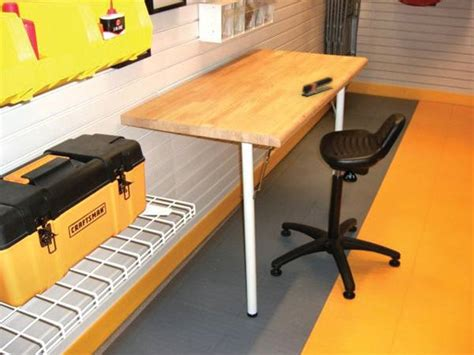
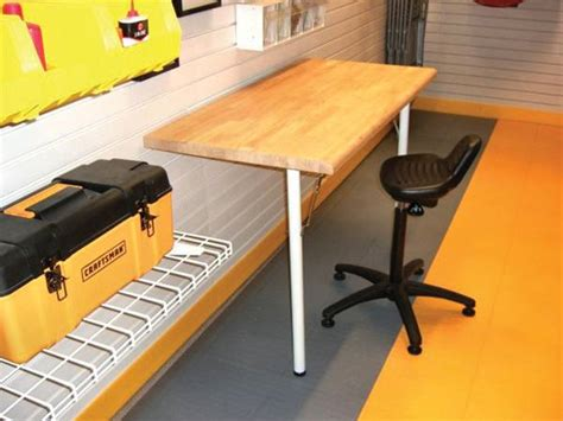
- stapler [301,76,334,97]
